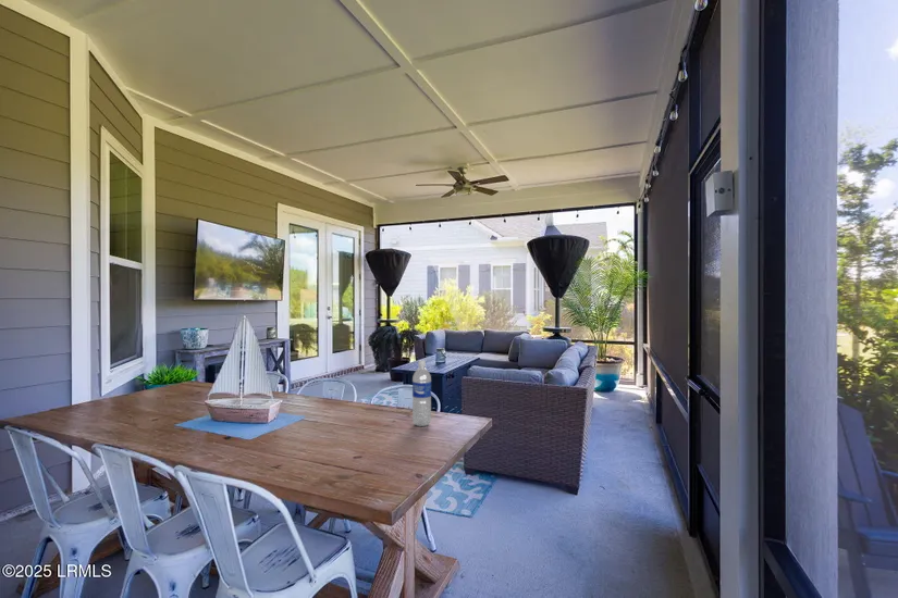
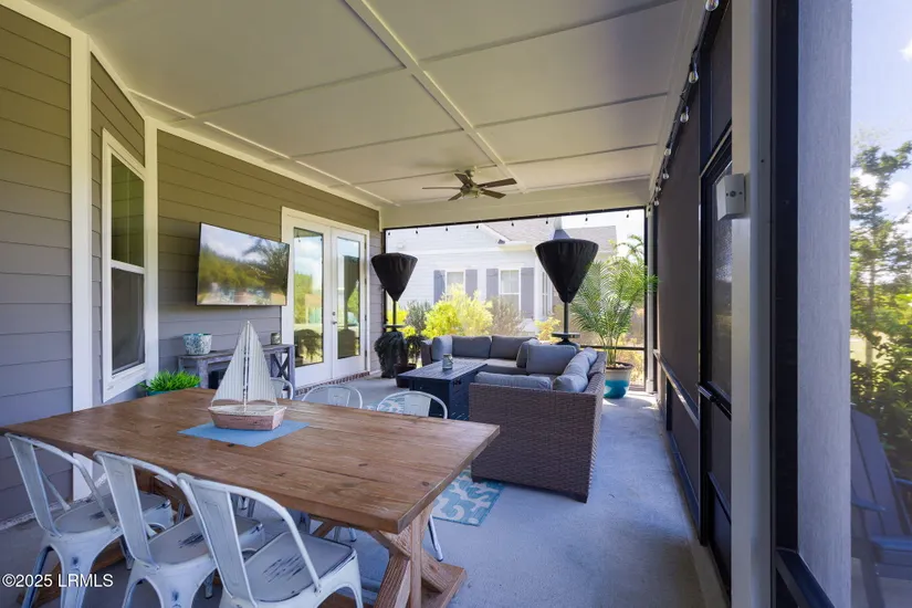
- water bottle [411,359,432,427]
